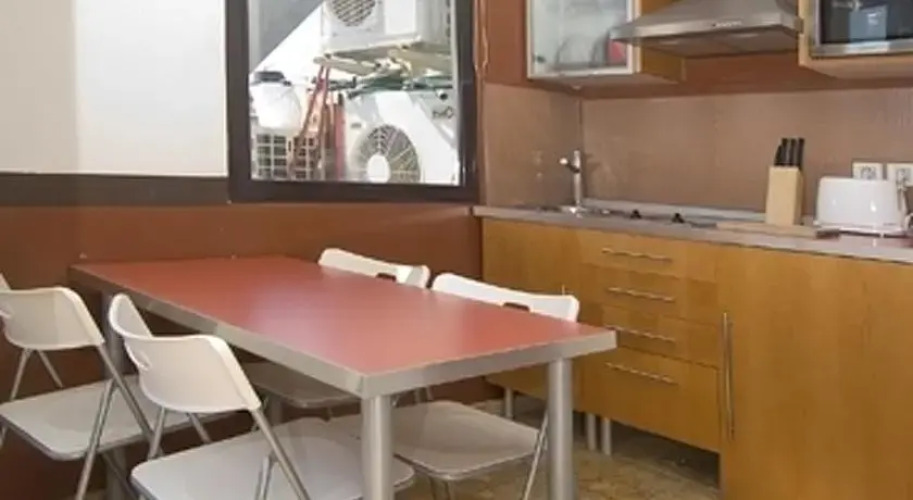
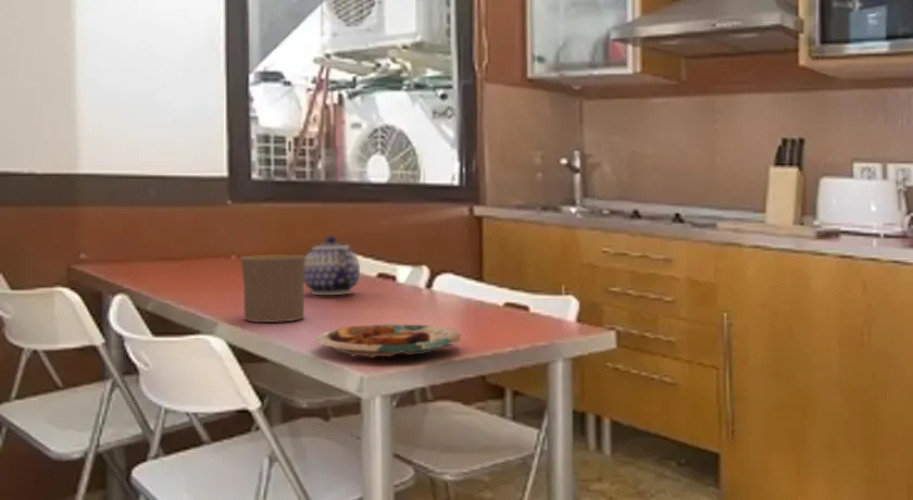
+ cup [239,254,306,323]
+ plate [314,323,462,358]
+ teapot [303,235,361,296]
